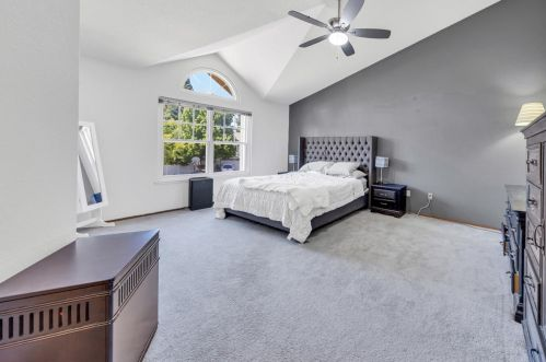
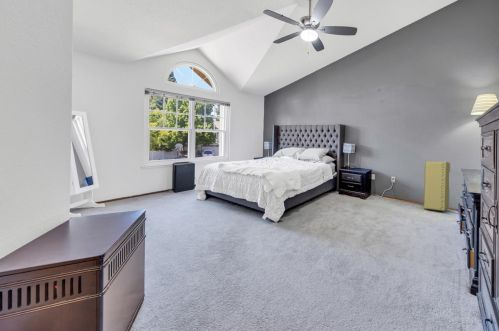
+ laundry hamper [423,161,451,212]
